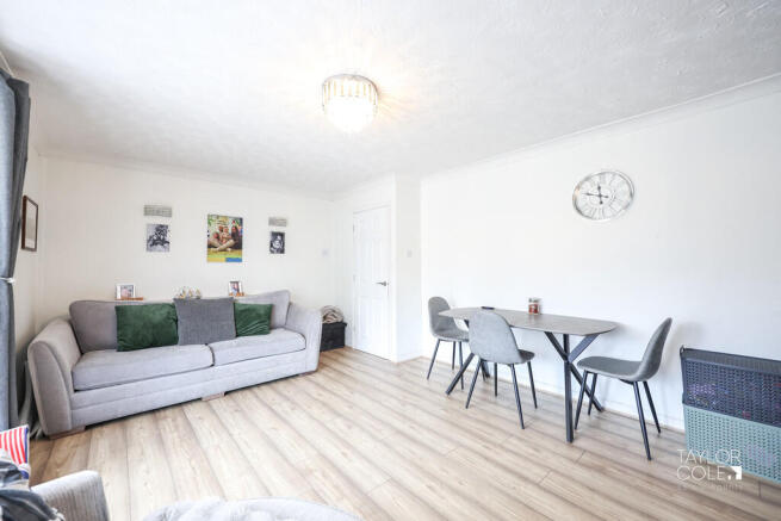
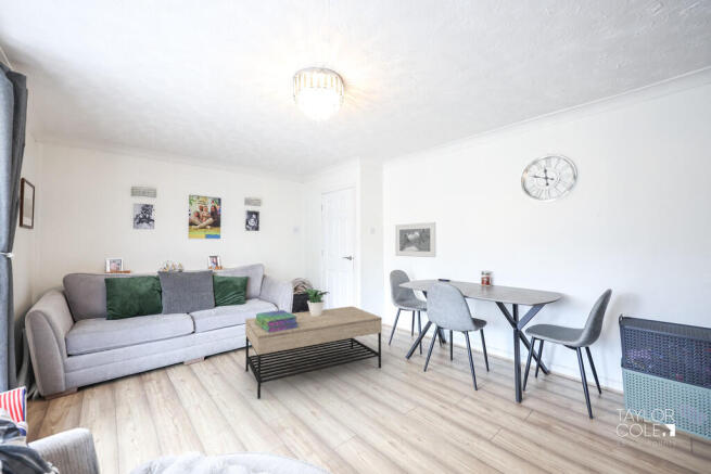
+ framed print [394,221,436,258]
+ coffee table [244,305,383,399]
+ potted plant [299,287,330,317]
+ stack of books [254,309,299,333]
